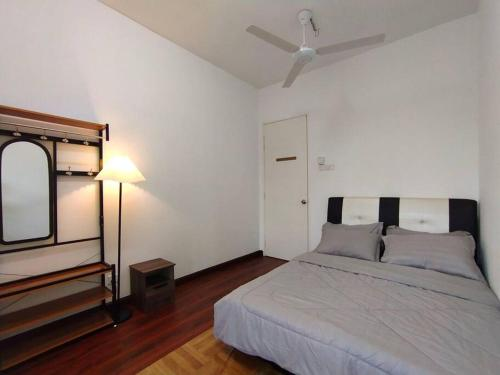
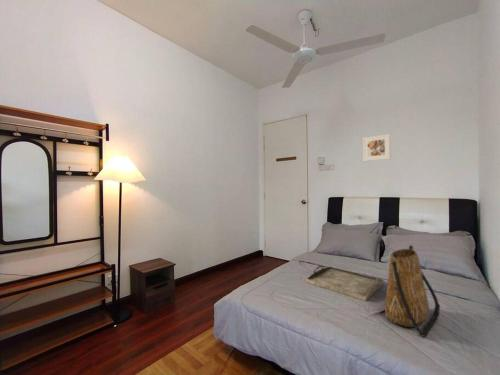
+ tote bag [384,244,441,338]
+ serving tray [305,264,385,302]
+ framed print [362,133,391,162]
